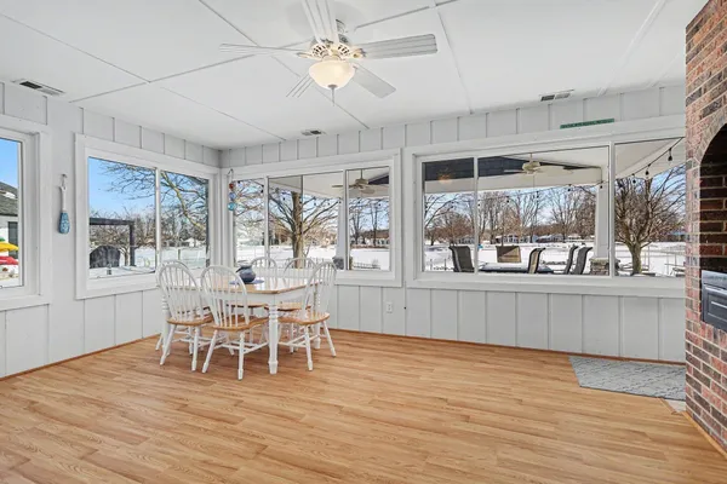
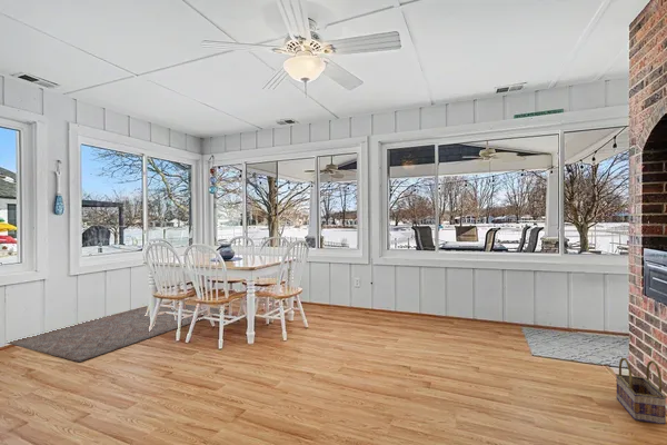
+ basket [615,357,667,426]
+ rug [7,304,228,363]
